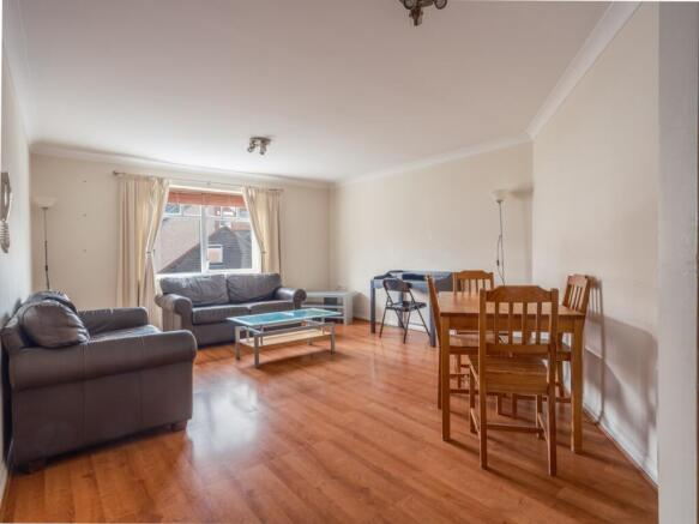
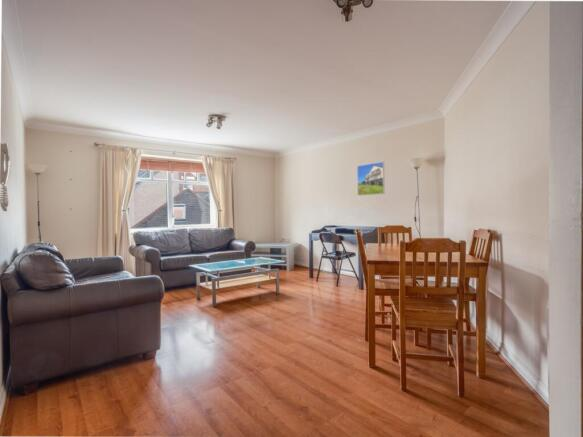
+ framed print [356,161,385,197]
